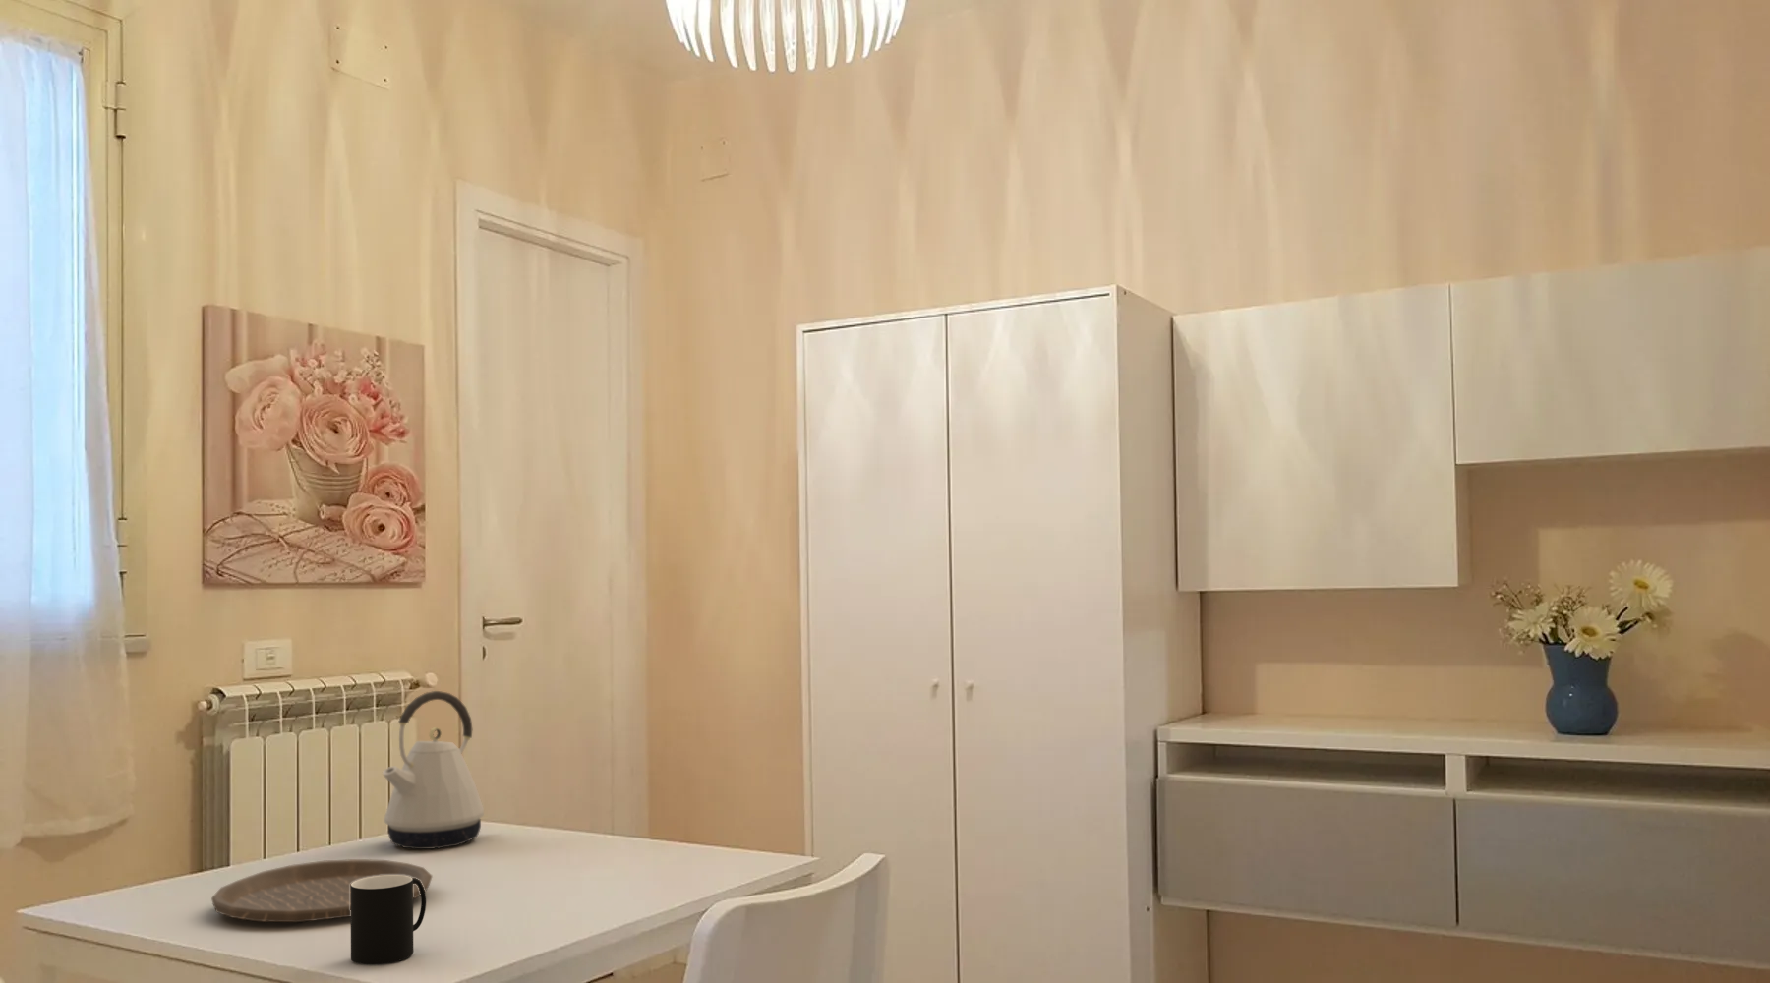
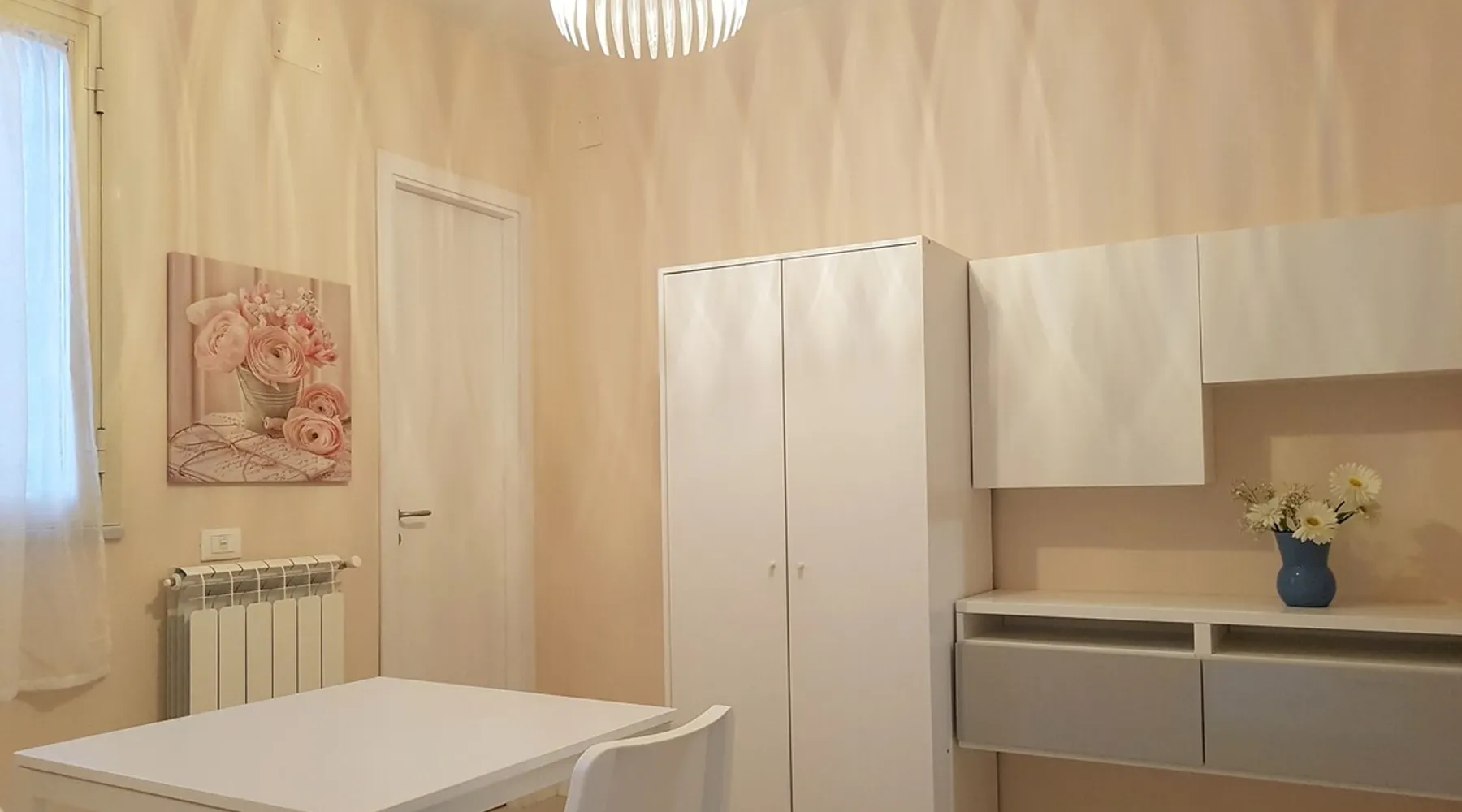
- plate [211,858,433,924]
- kettle [380,690,484,850]
- cup [350,875,427,965]
